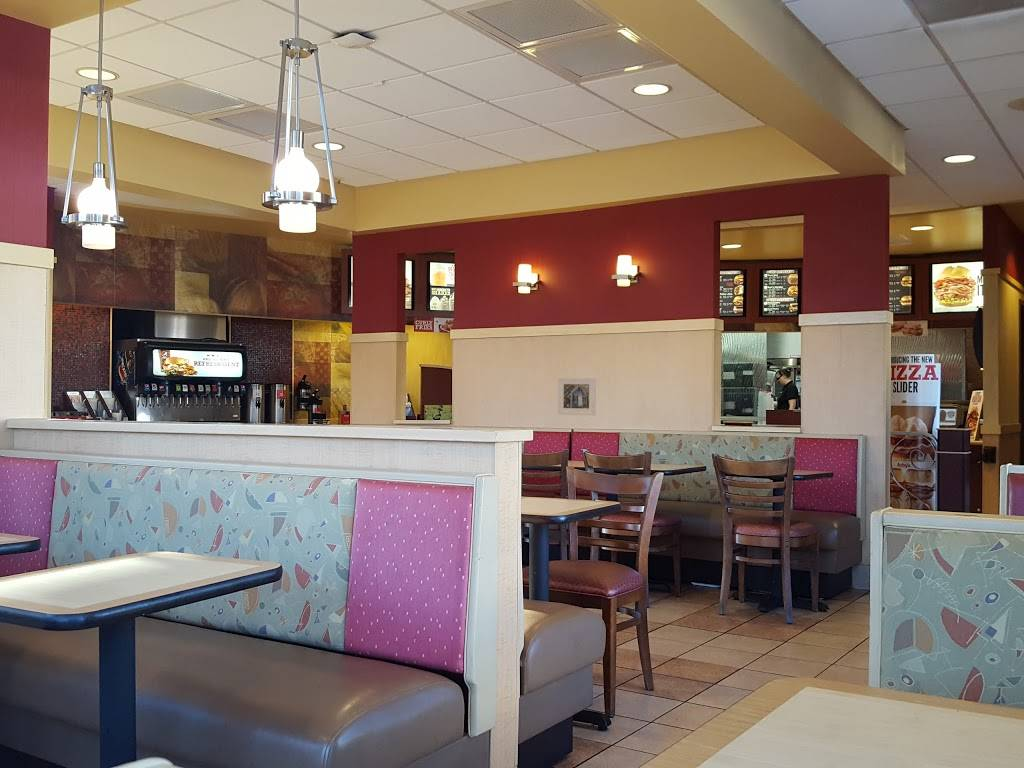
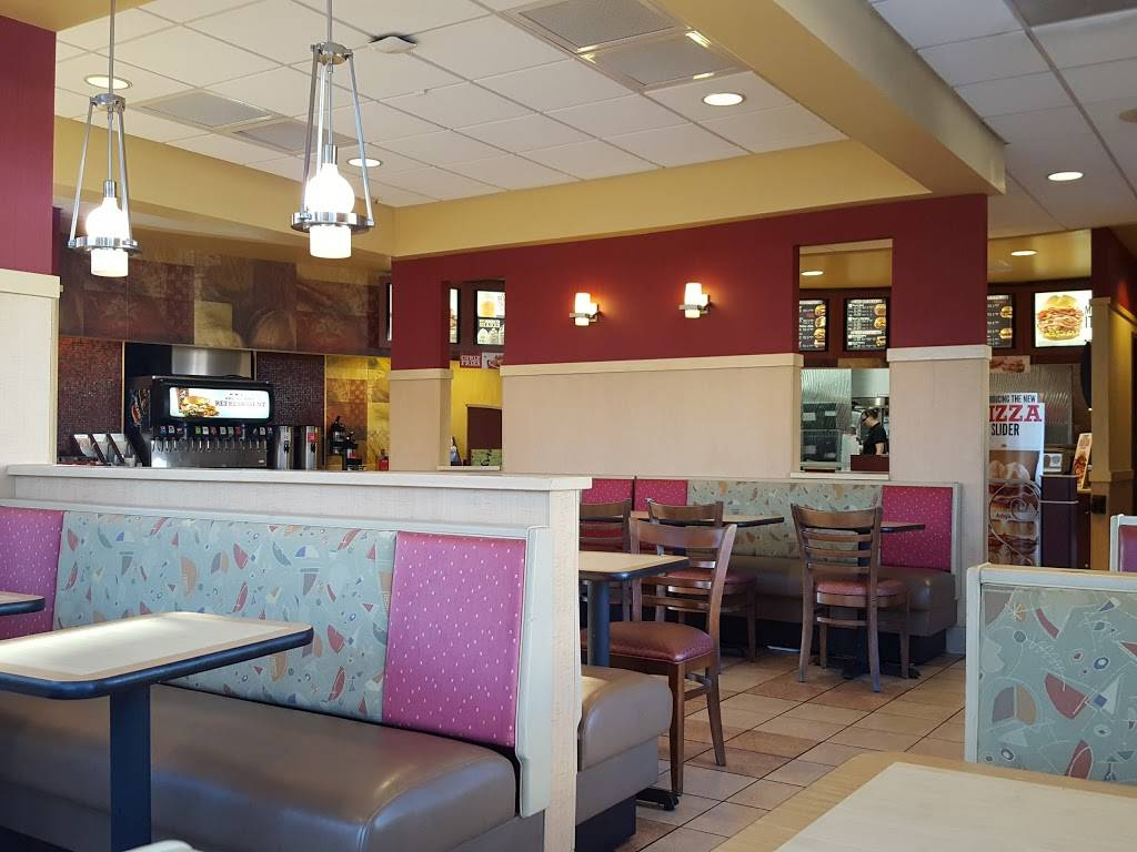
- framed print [557,376,597,416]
